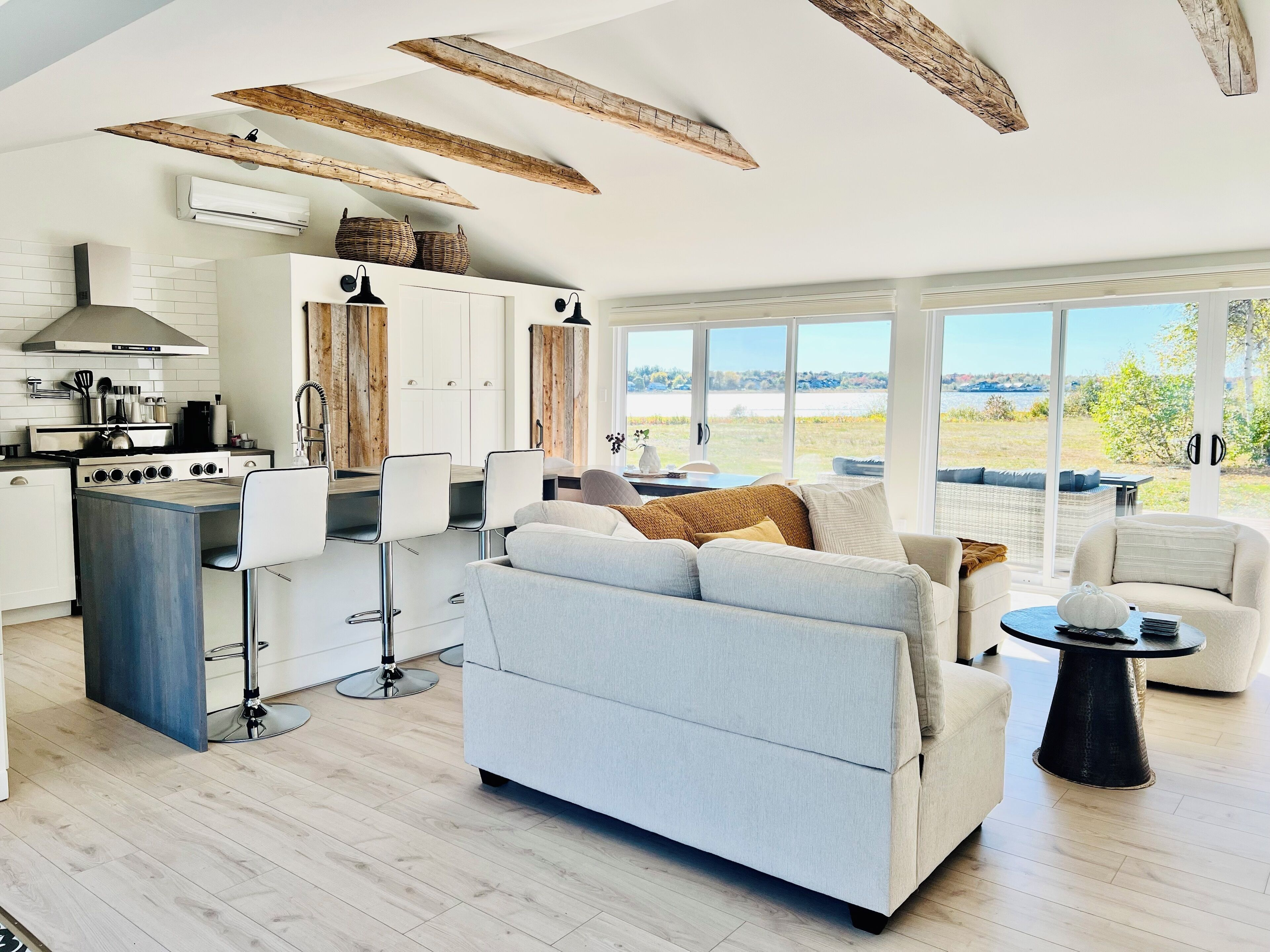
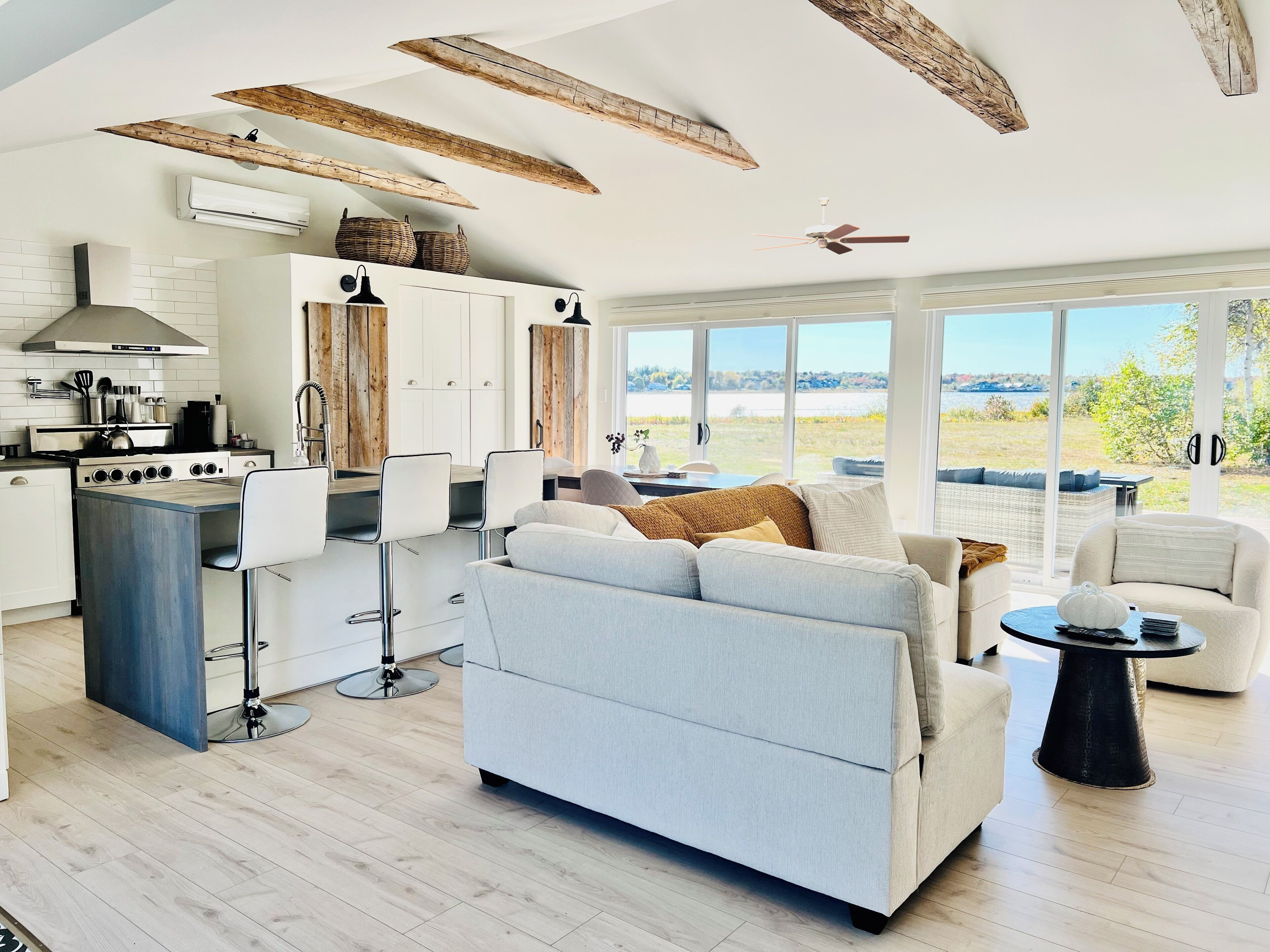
+ ceiling fan [748,197,910,255]
